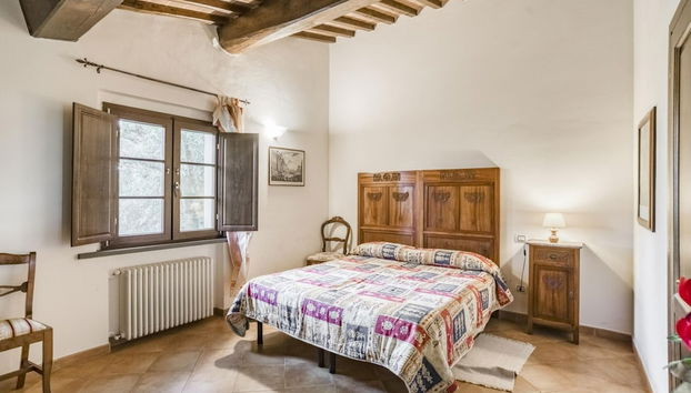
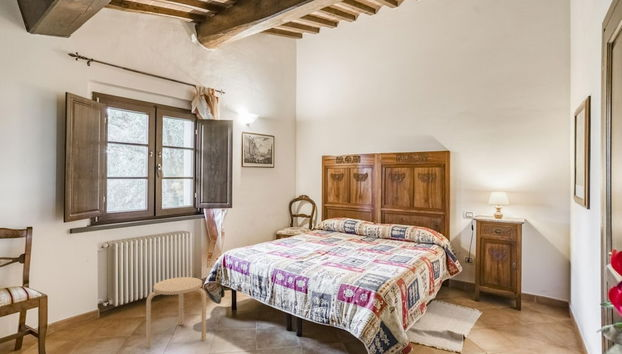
+ stool [145,276,207,349]
